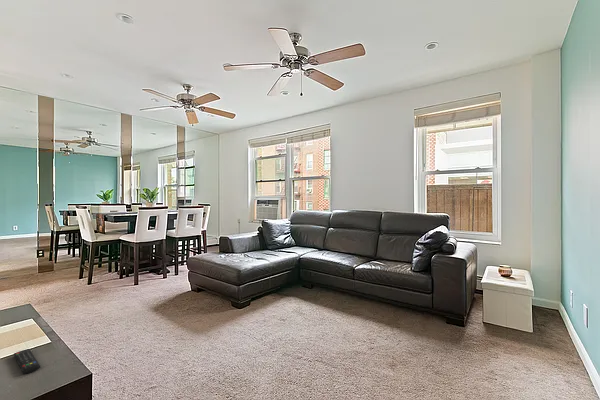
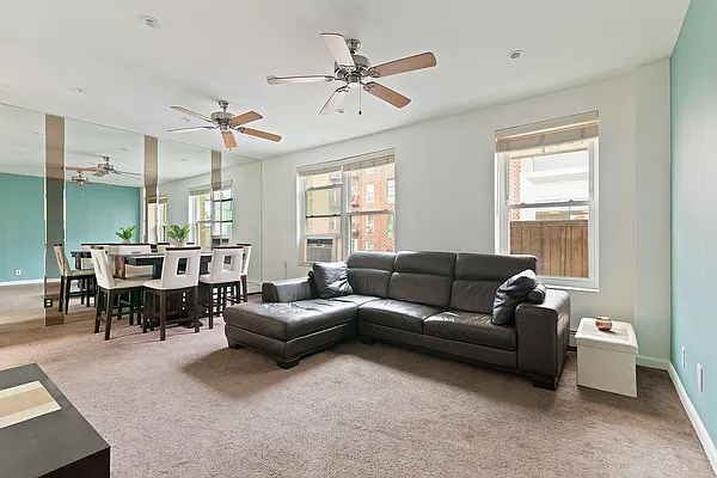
- remote control [13,348,41,375]
